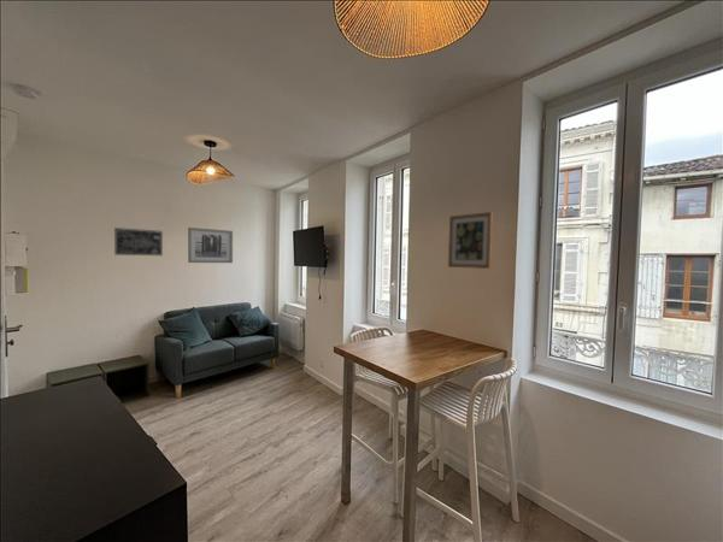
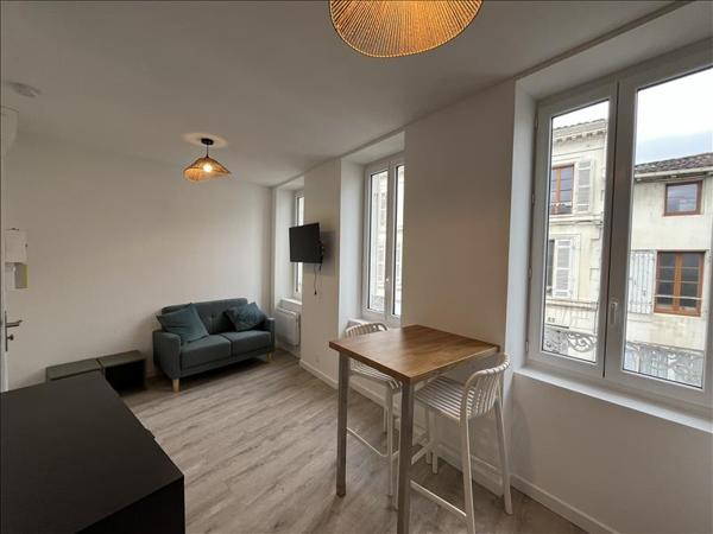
- wall art [447,211,493,270]
- wall art [113,226,164,257]
- wall art [187,226,234,264]
